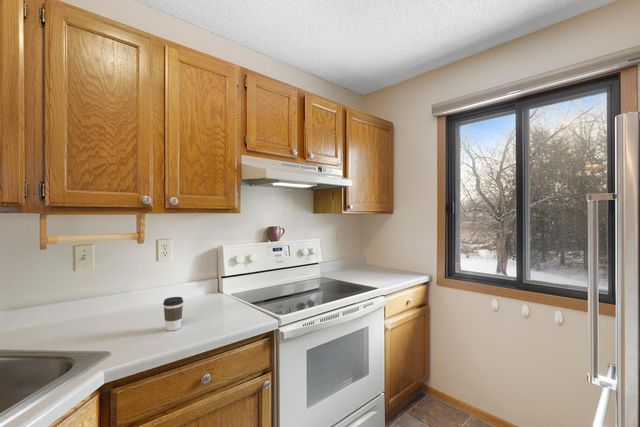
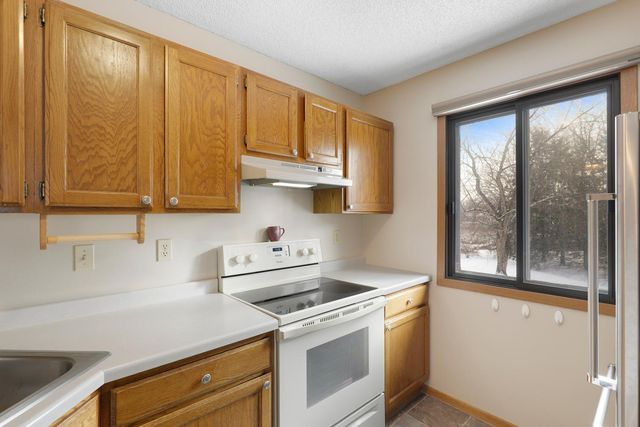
- coffee cup [162,296,184,332]
